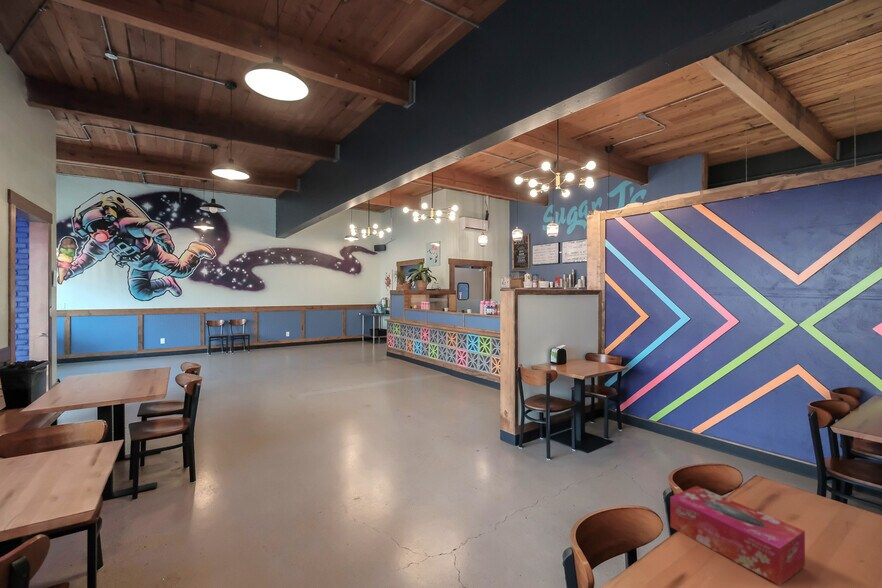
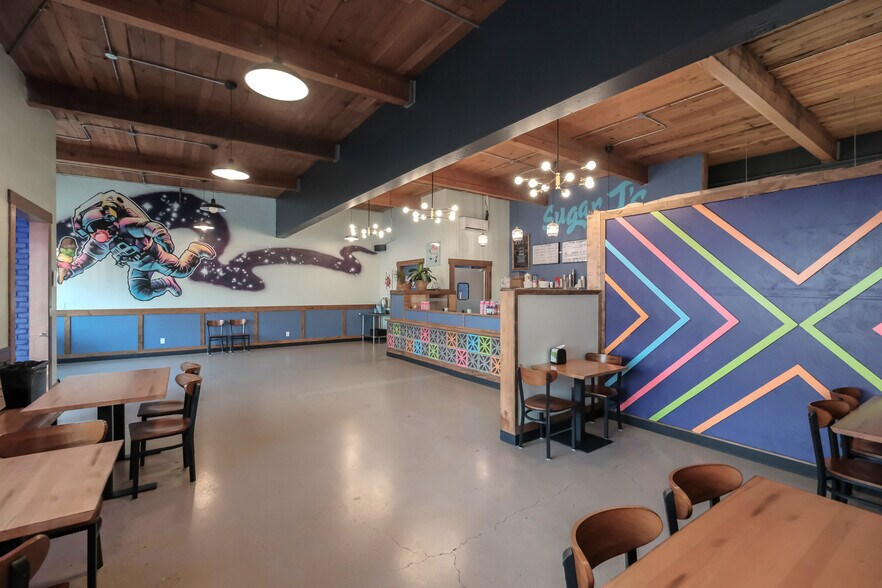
- tissue box [669,485,806,586]
